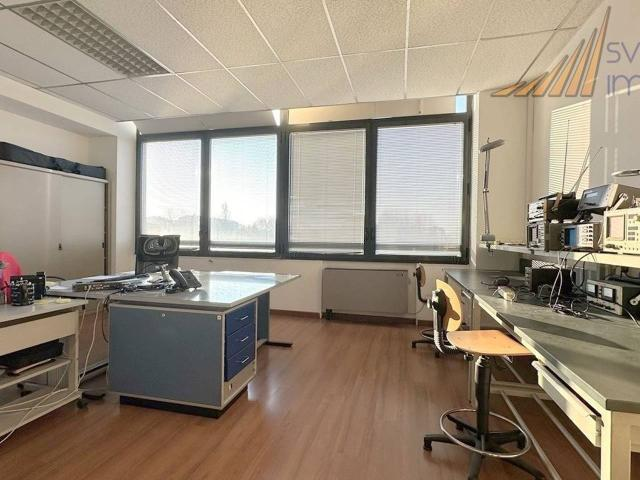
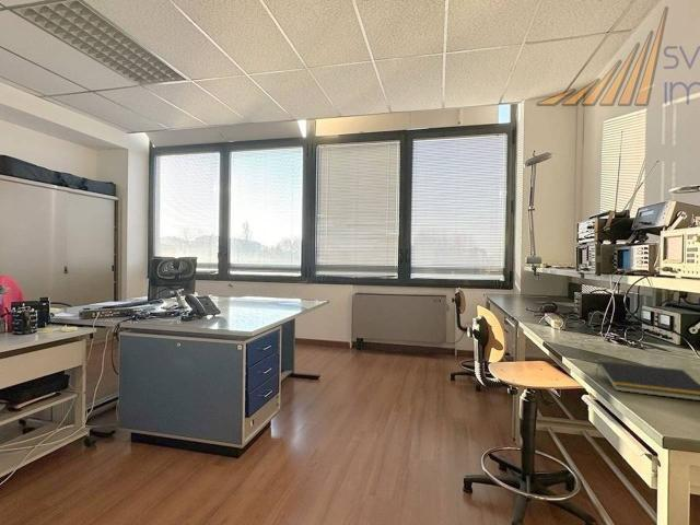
+ notepad [595,360,700,401]
